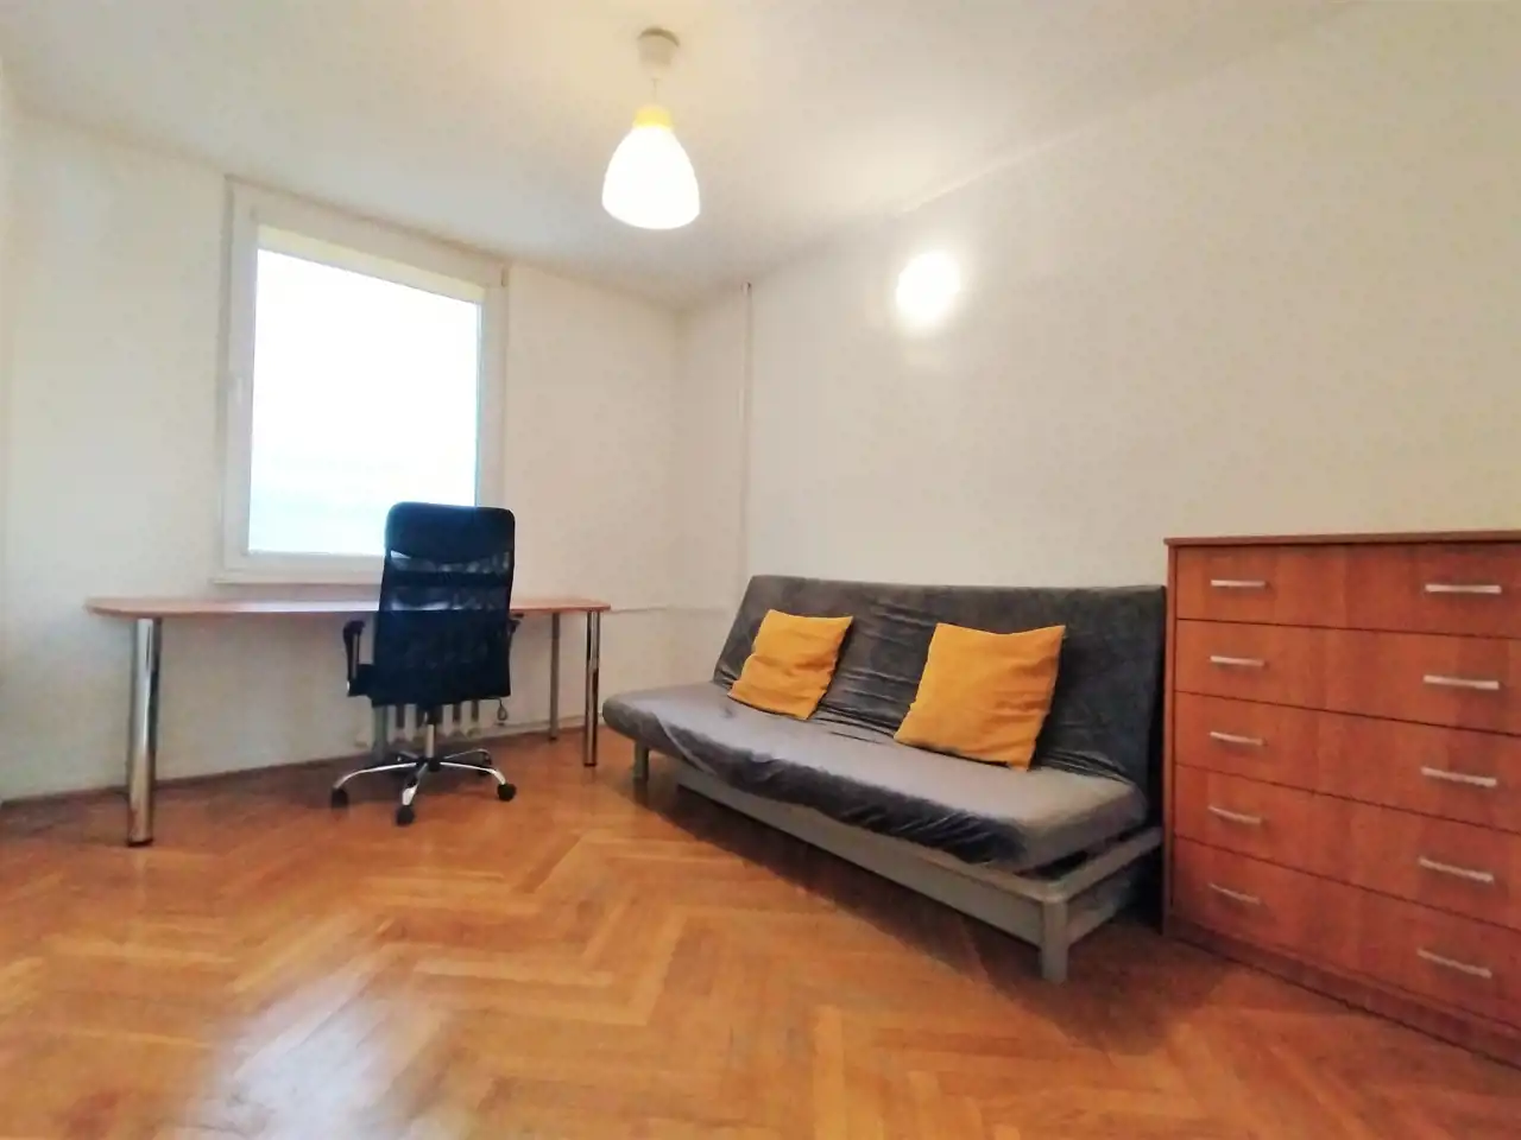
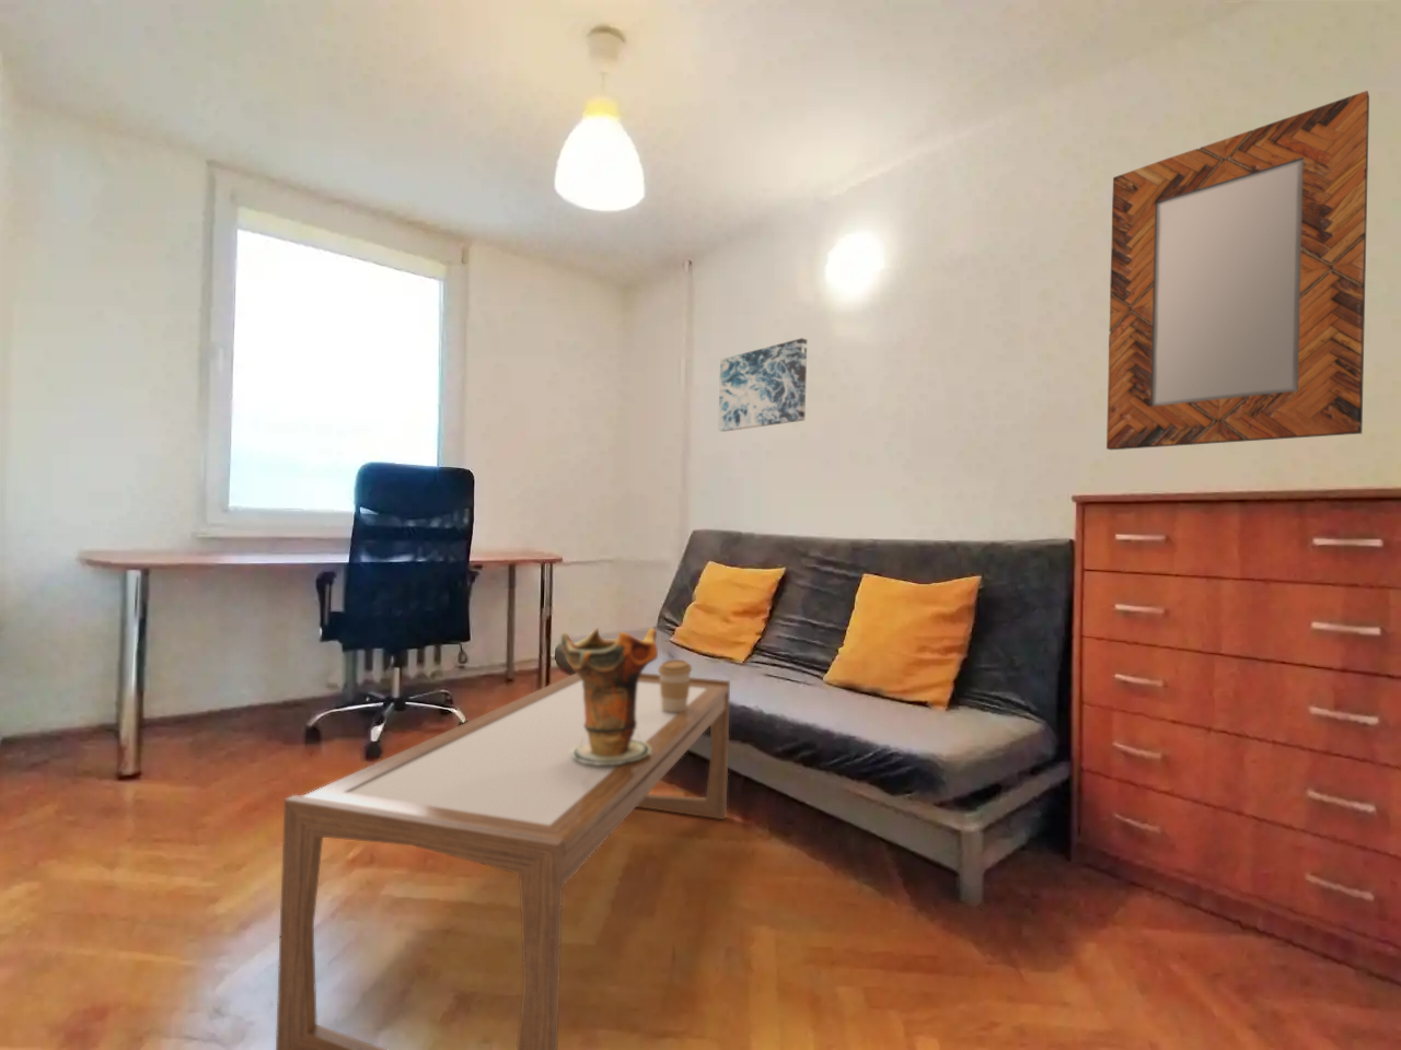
+ home mirror [1105,89,1370,451]
+ coffee cup [656,658,693,712]
+ decorative vase [559,626,659,764]
+ wall art [717,336,808,433]
+ coffee table [275,672,731,1050]
